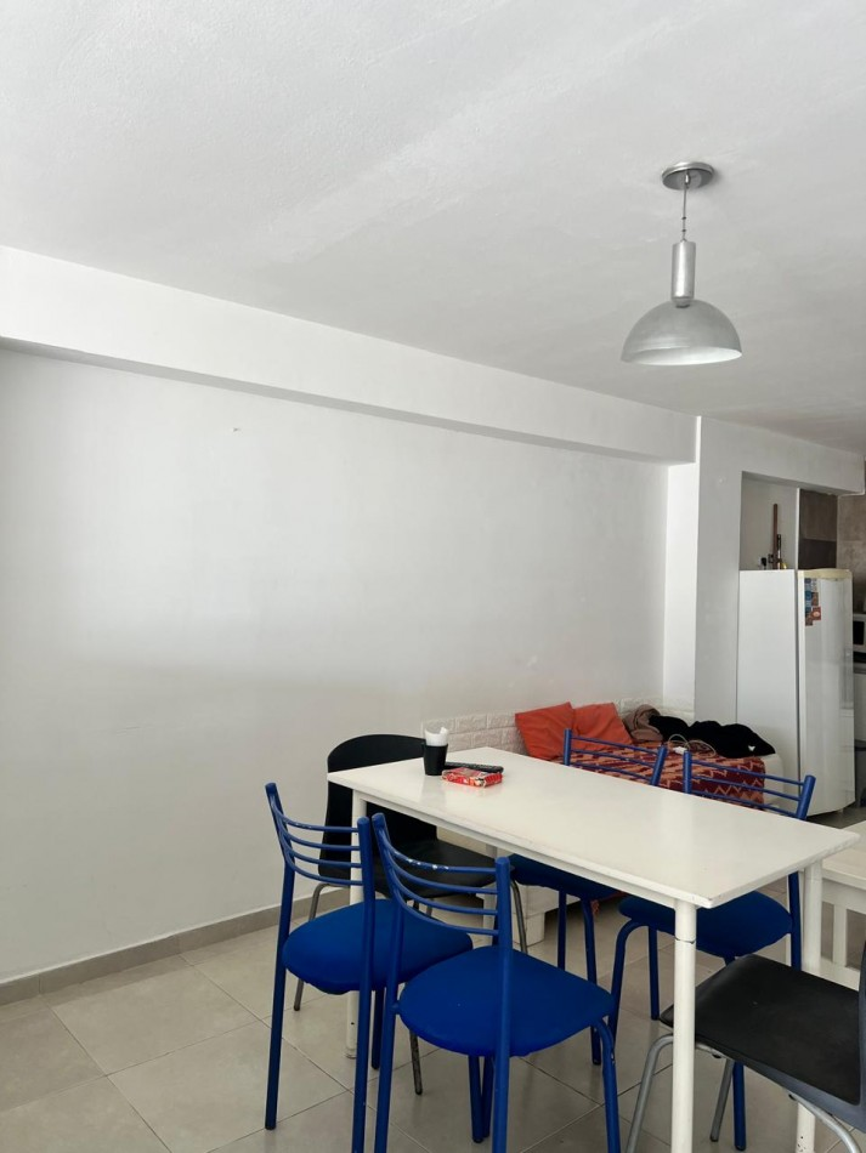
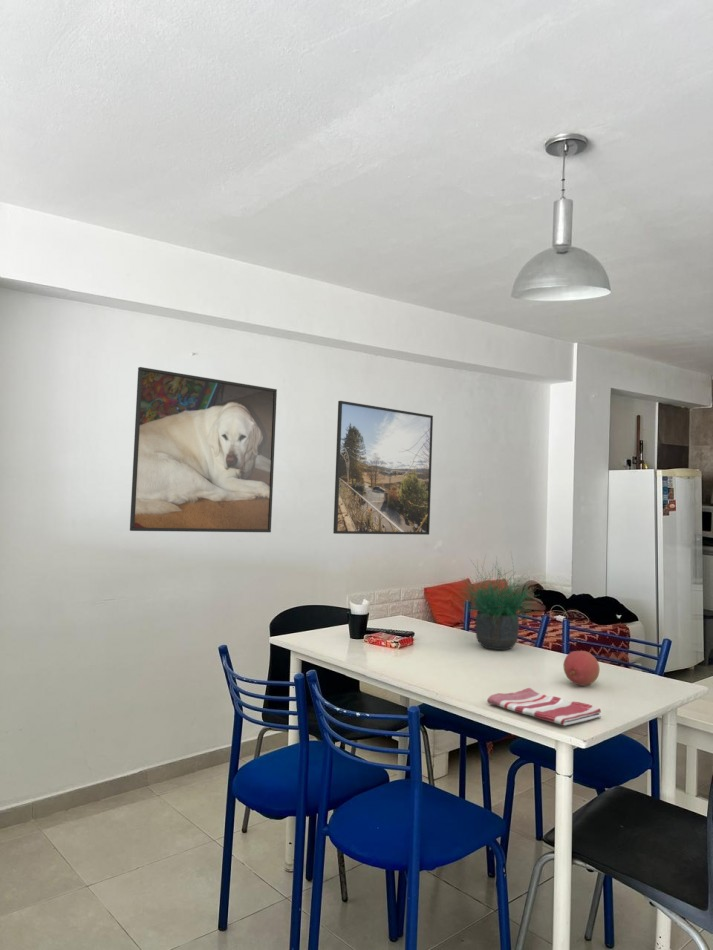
+ fruit [563,650,601,687]
+ dish towel [486,687,602,727]
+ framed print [129,366,278,533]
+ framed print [332,400,434,536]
+ potted plant [453,549,541,651]
